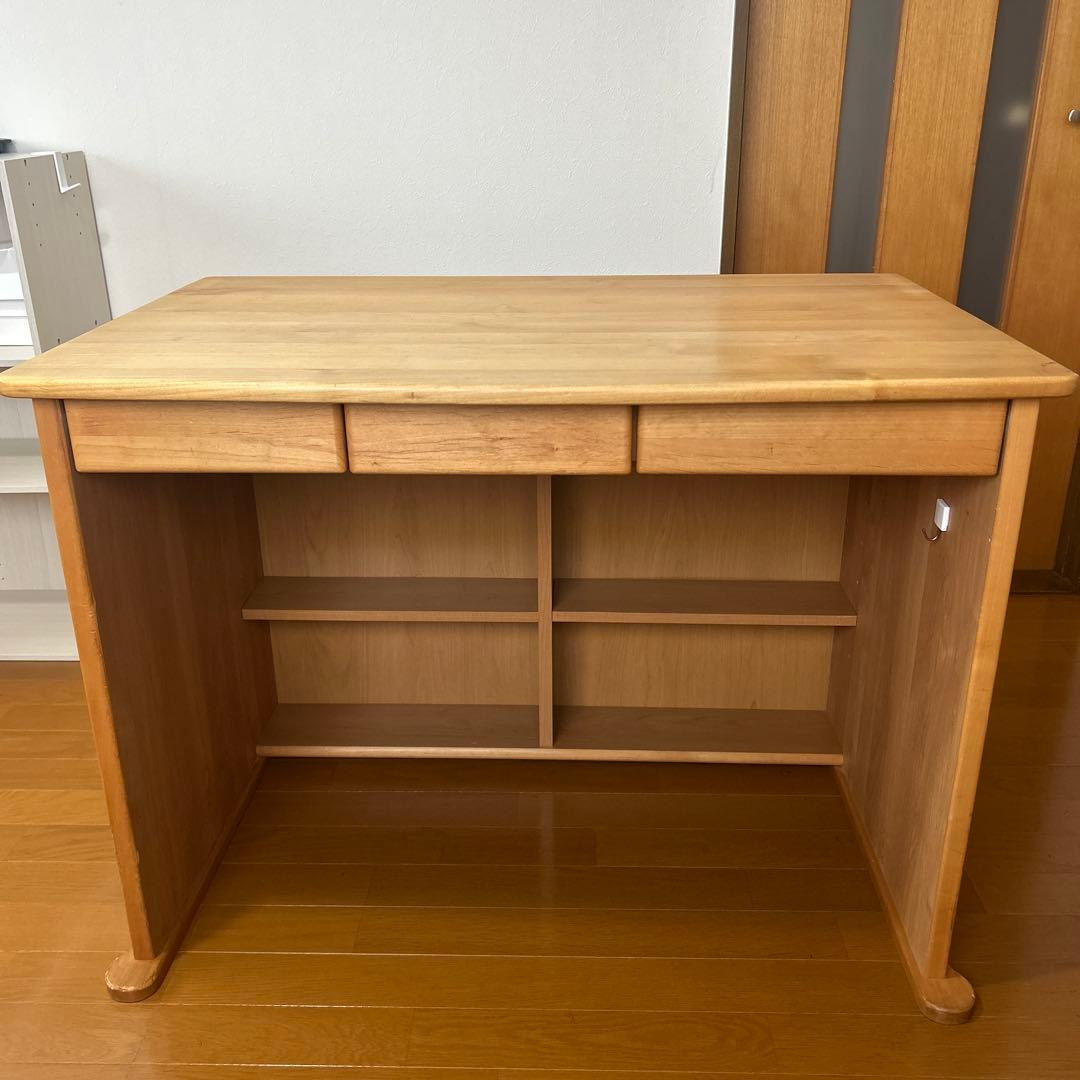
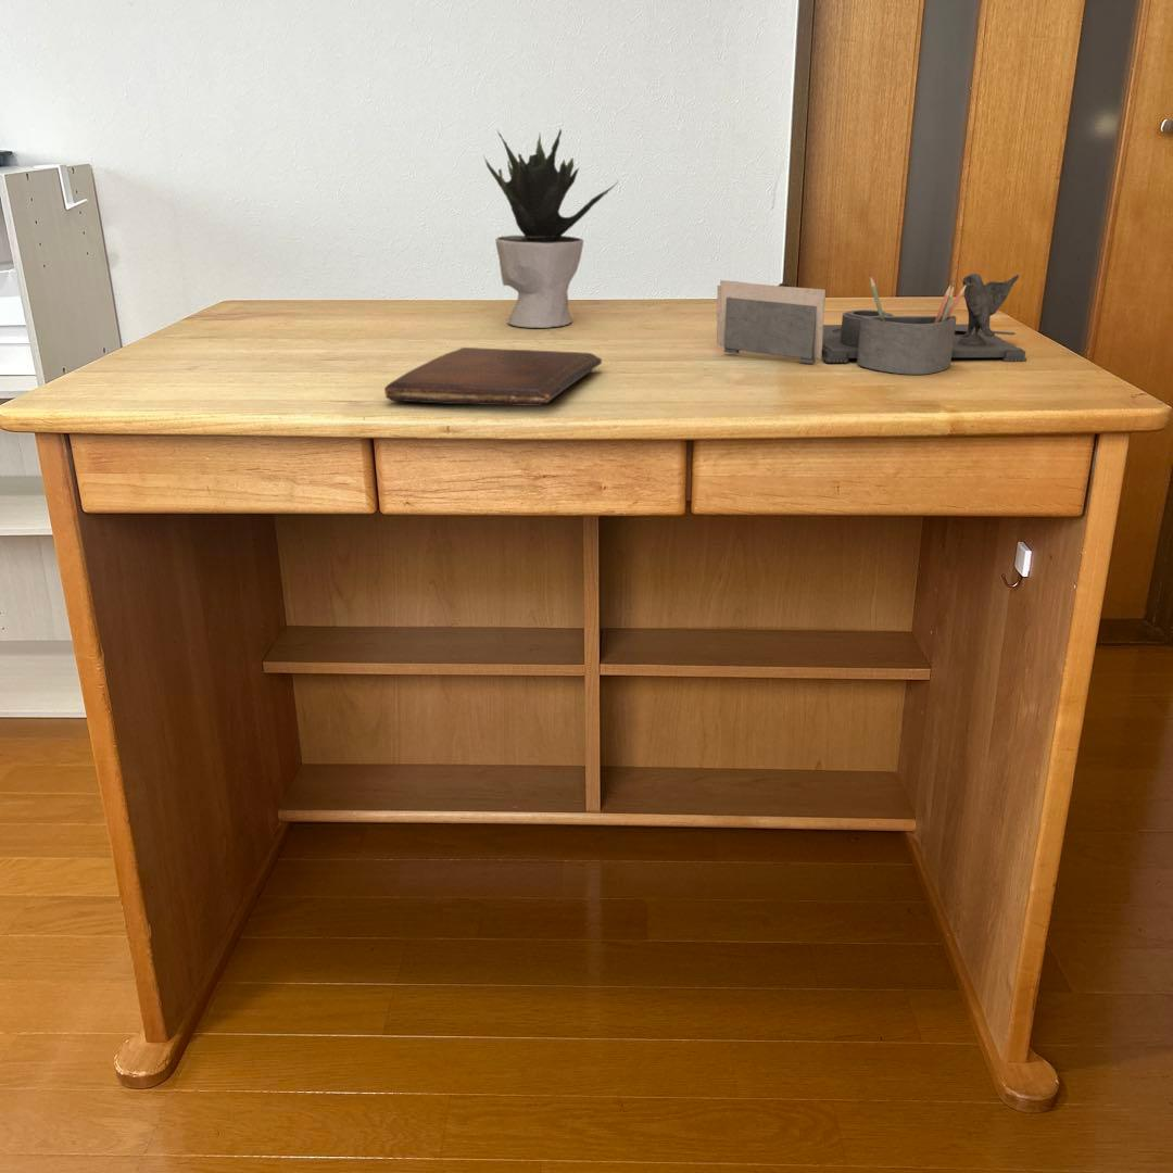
+ potted plant [482,128,619,329]
+ book [383,346,603,407]
+ desk organizer [716,270,1027,376]
